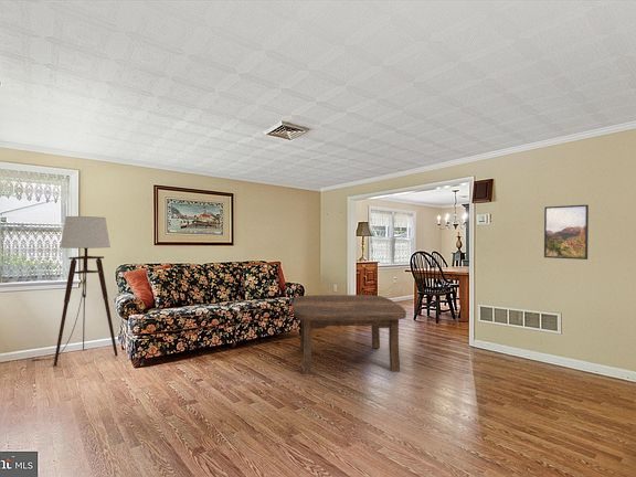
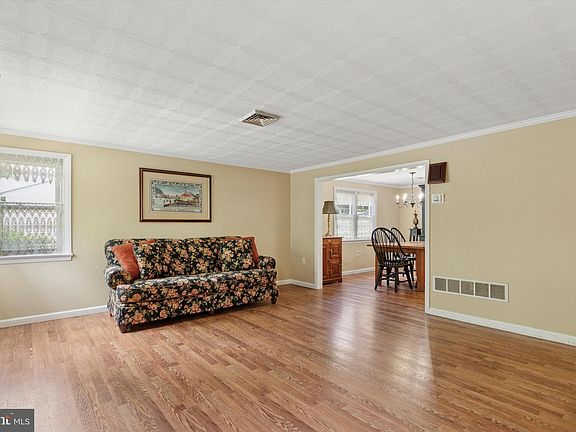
- coffee table [292,294,407,375]
- floor lamp [30,215,118,368]
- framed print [543,204,590,261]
